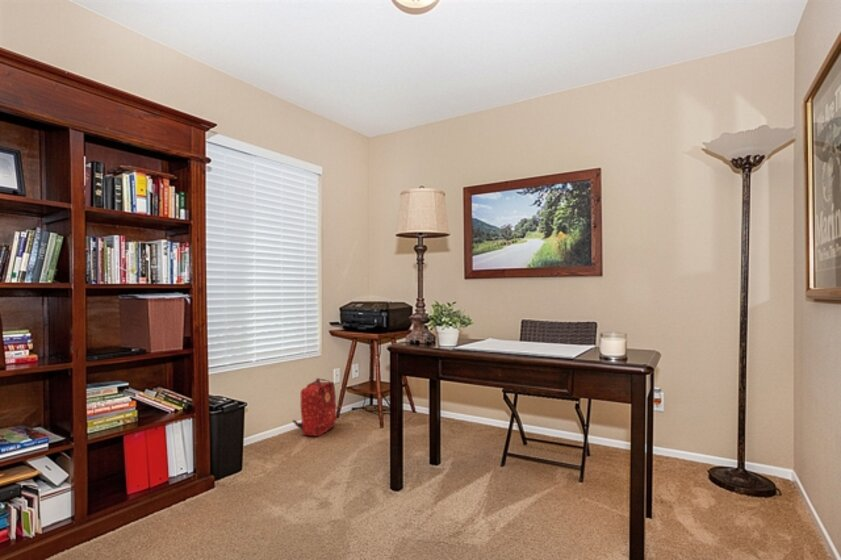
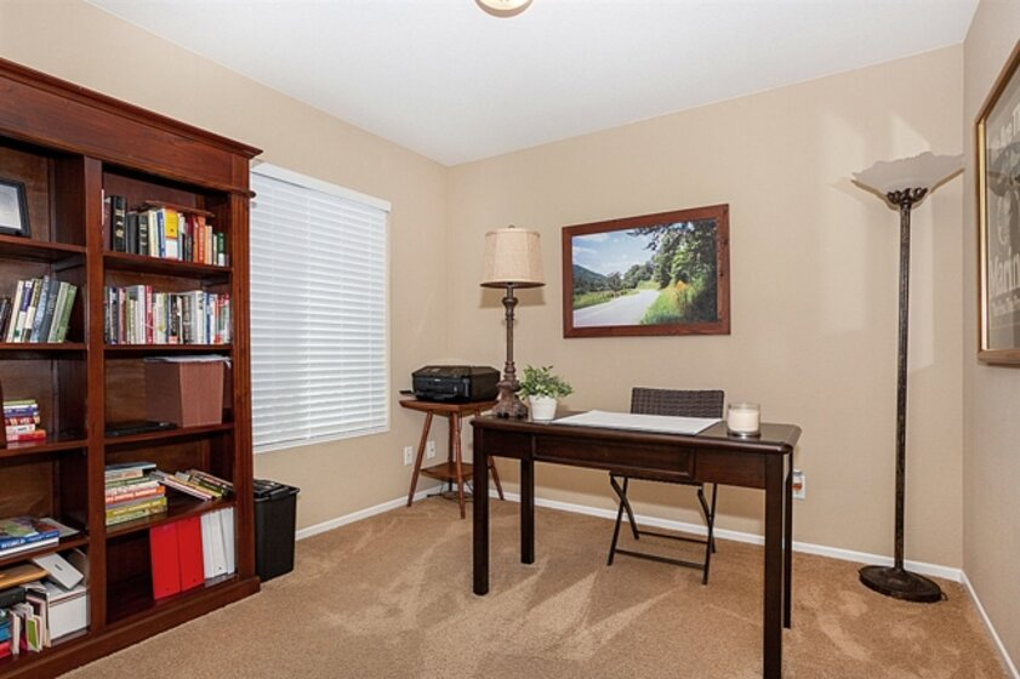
- backpack [291,377,338,437]
